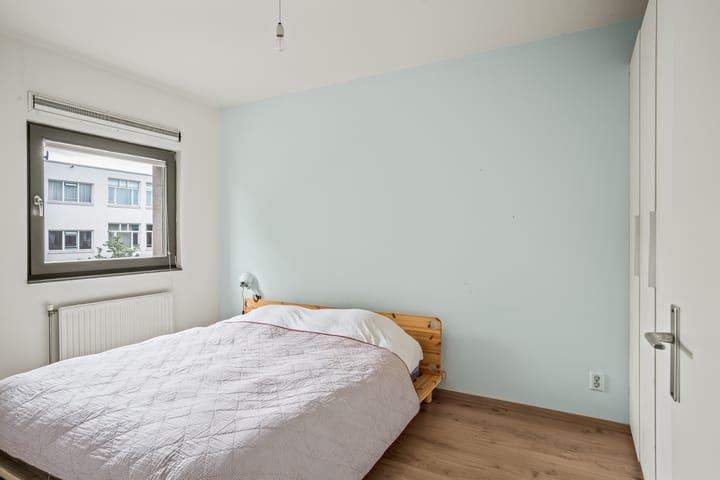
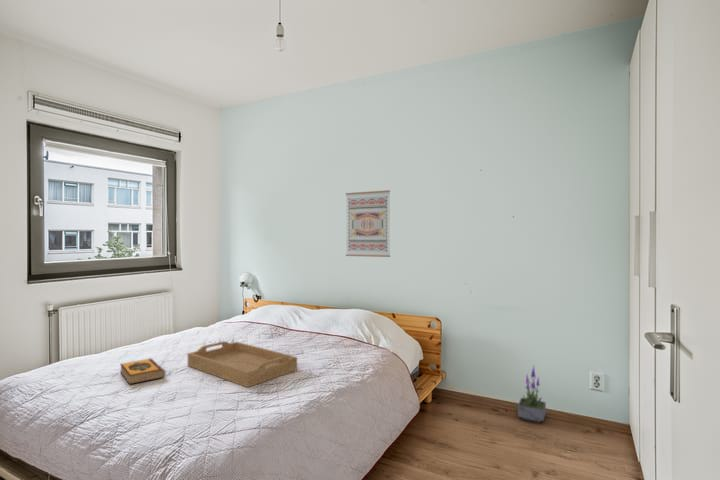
+ serving tray [187,340,298,388]
+ hardback book [119,358,166,385]
+ wall art [345,189,391,258]
+ potted plant [517,364,547,424]
